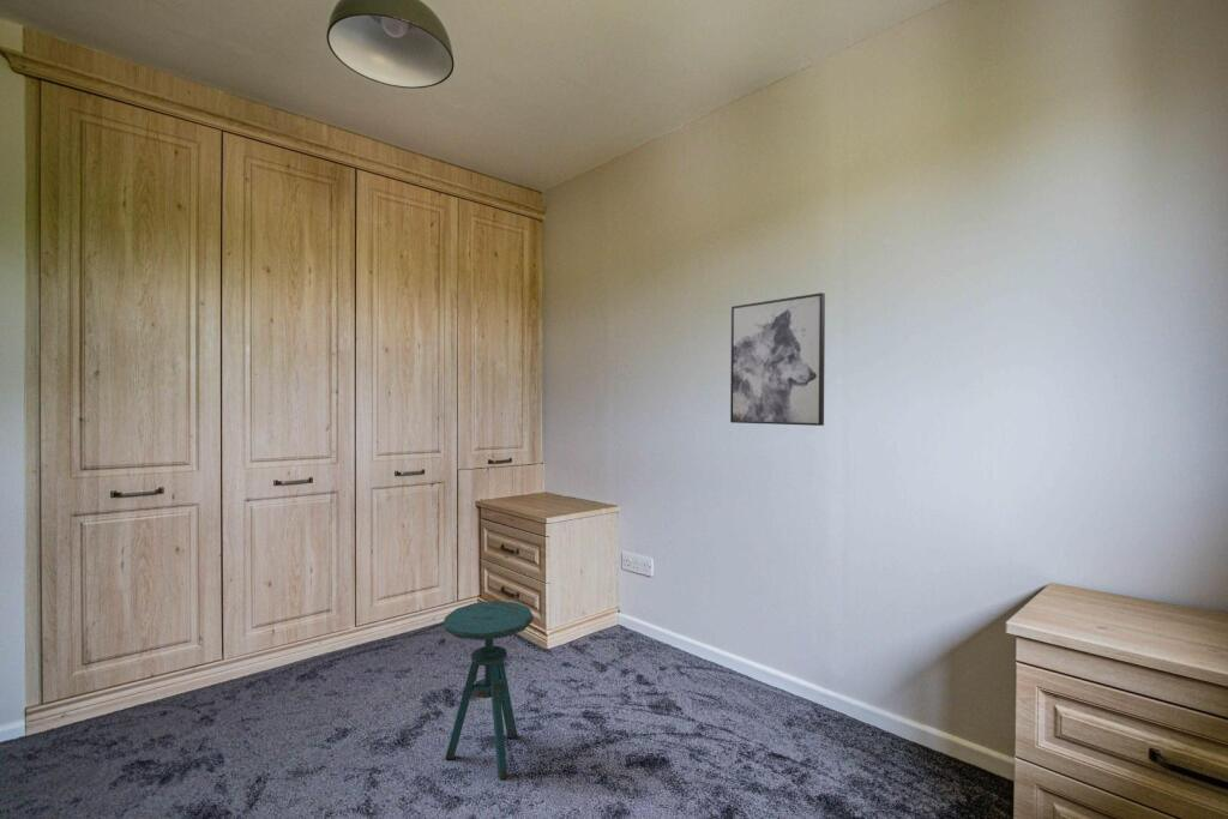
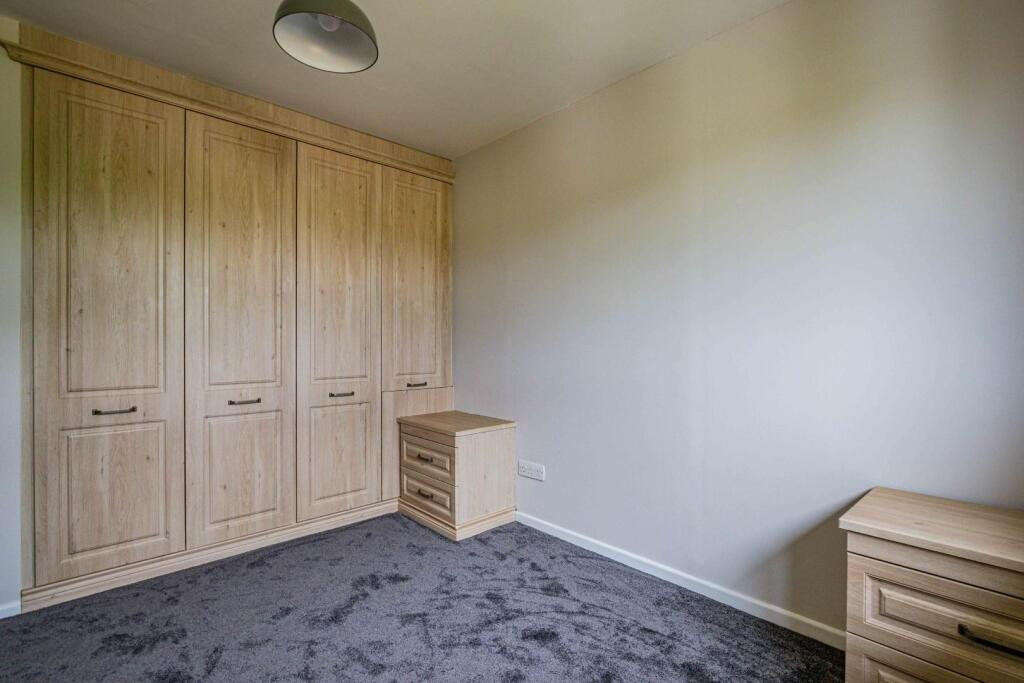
- side table [443,600,535,782]
- wall art [729,291,826,427]
